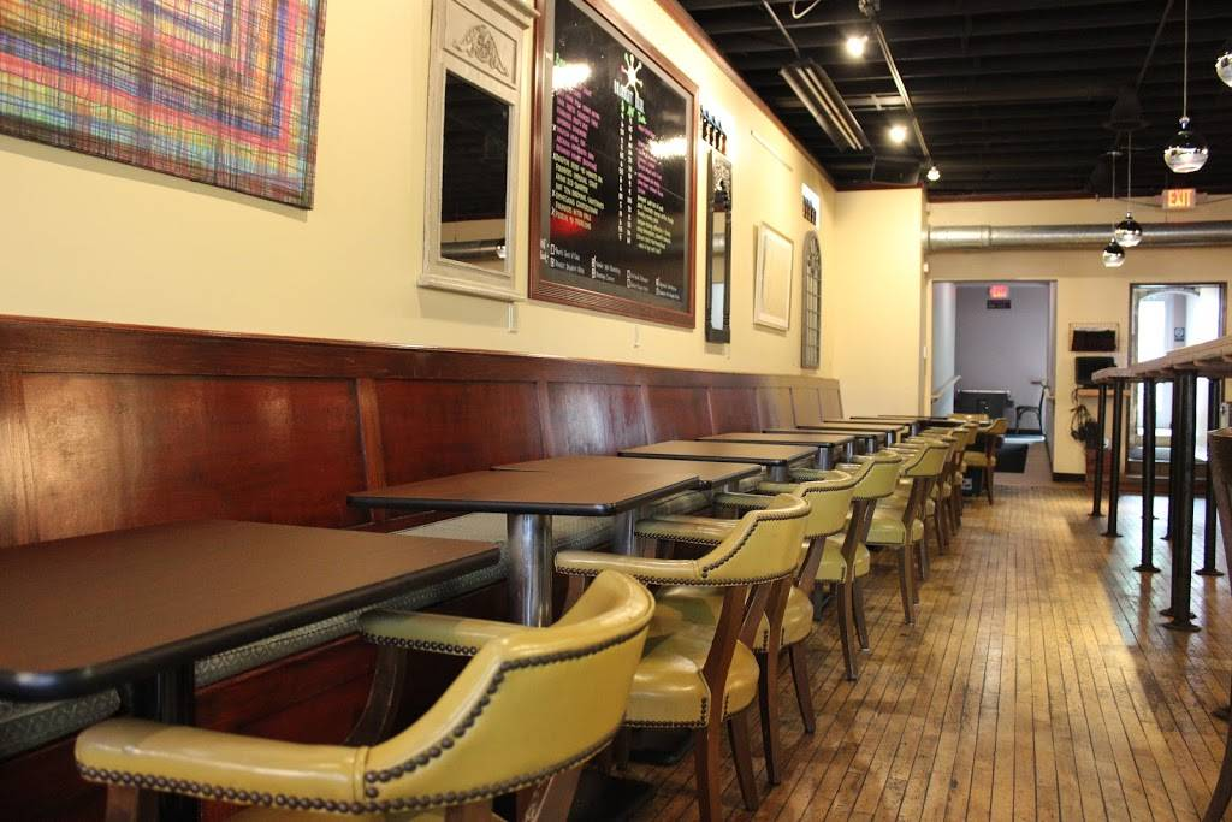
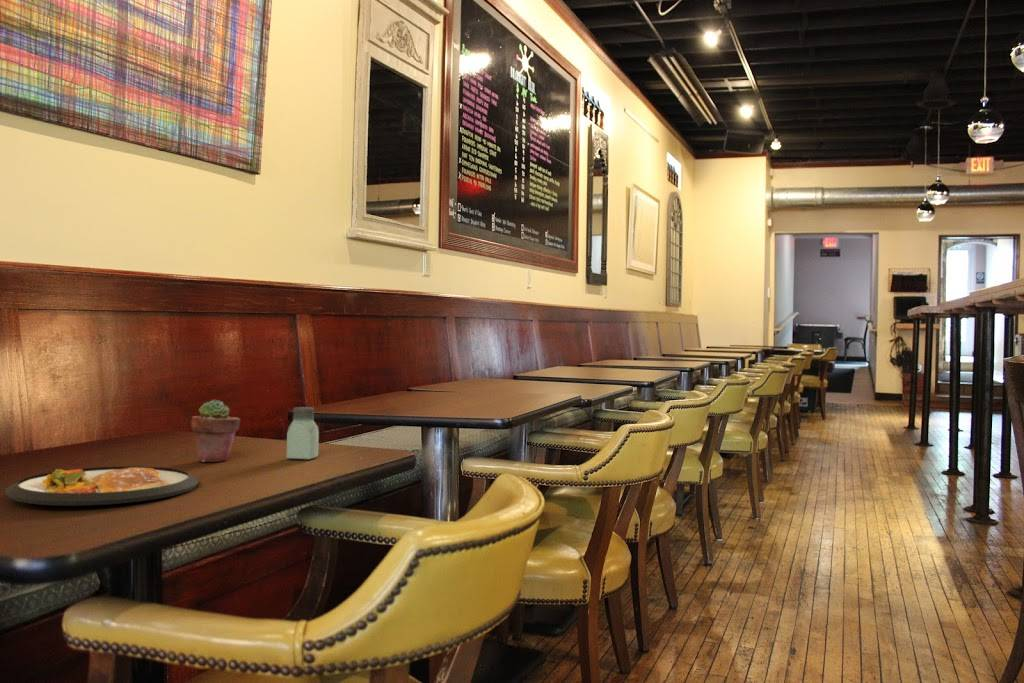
+ saltshaker [286,406,320,461]
+ potted succulent [190,398,241,463]
+ dish [4,466,200,507]
